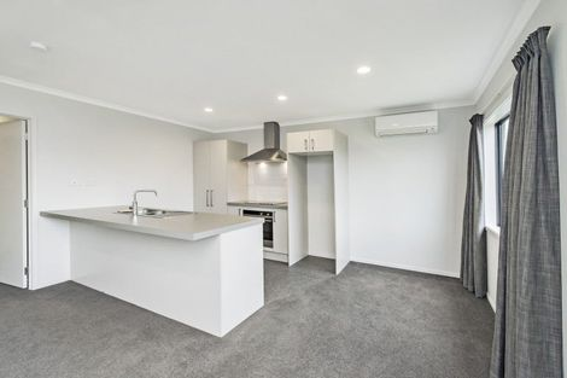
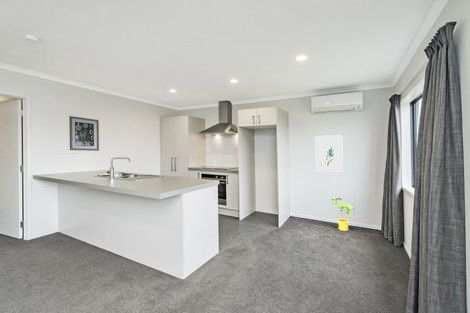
+ house plant [331,196,355,232]
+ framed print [314,134,344,172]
+ wall art [68,115,100,152]
